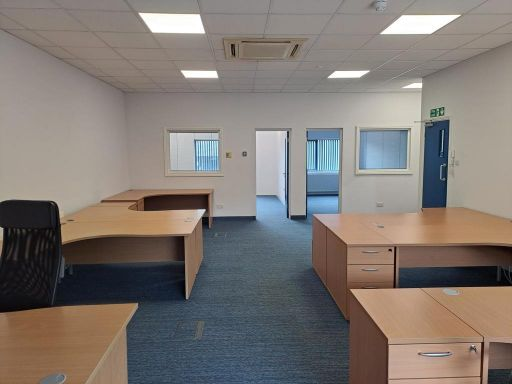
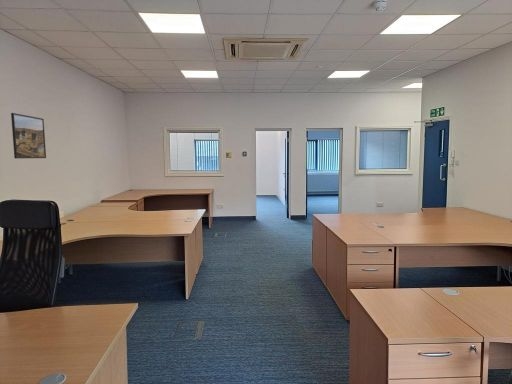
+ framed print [10,112,47,159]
